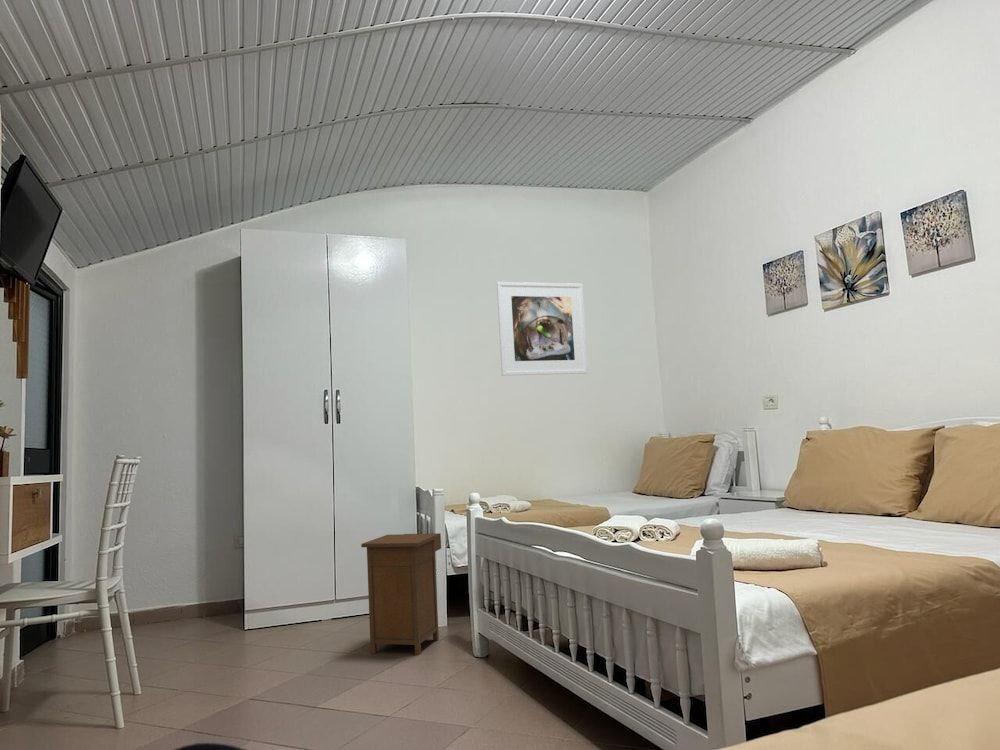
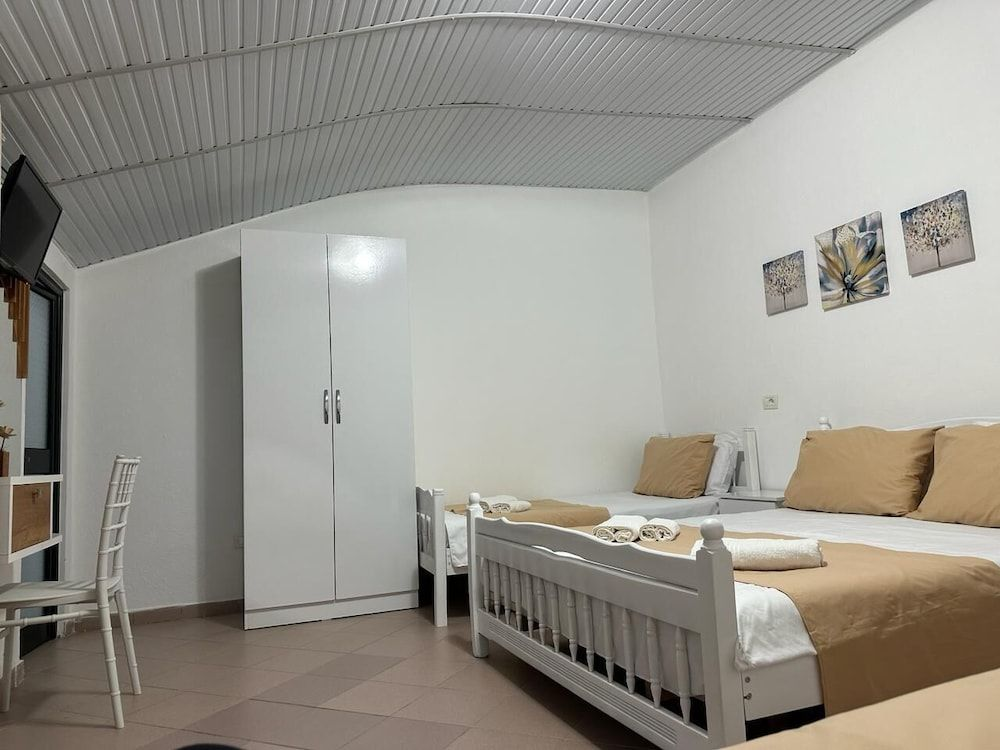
- nightstand [360,532,442,656]
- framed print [496,281,589,377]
